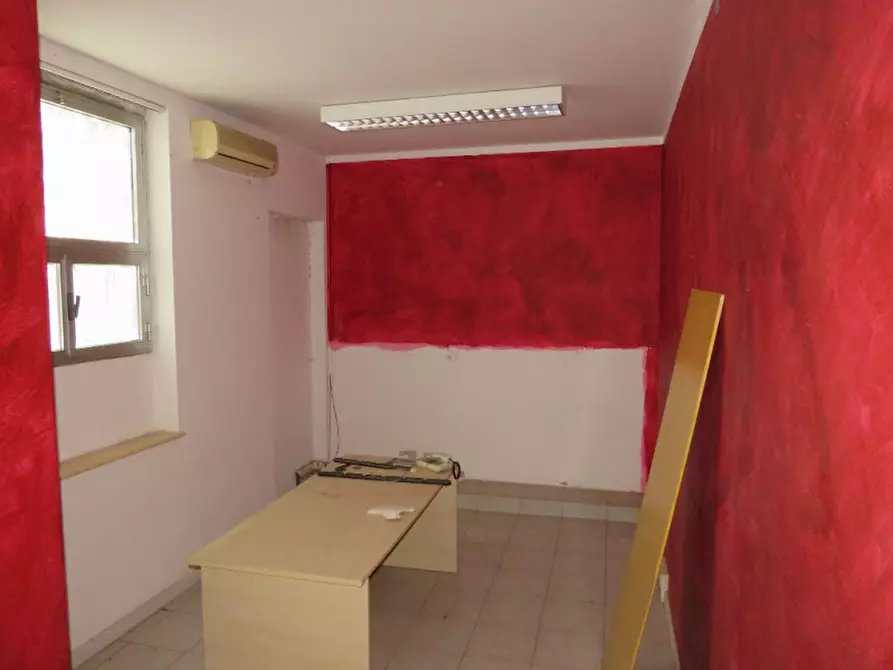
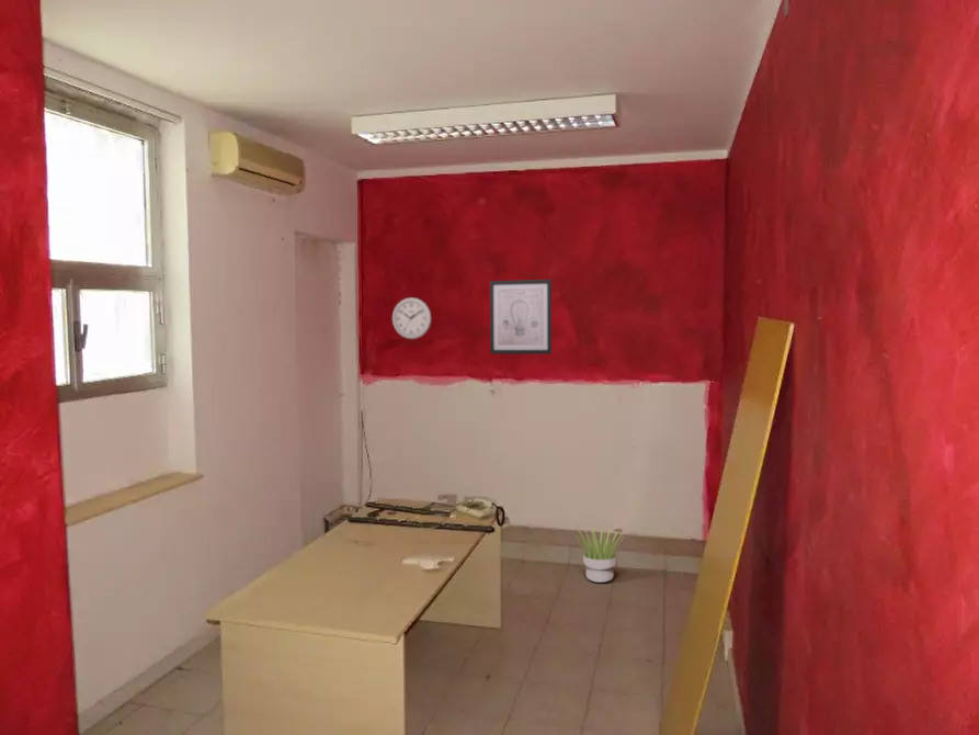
+ wall art [489,279,553,355]
+ wall clock [391,296,432,340]
+ potted plant [573,525,626,584]
